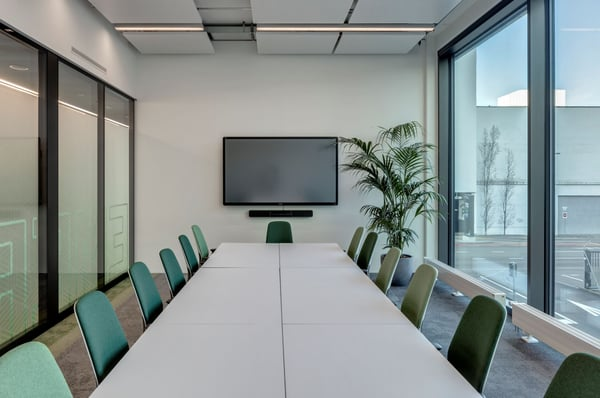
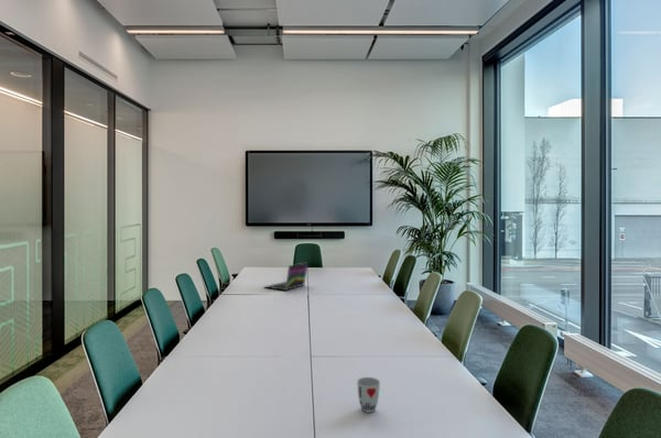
+ cup [356,376,381,414]
+ laptop [262,262,310,292]
